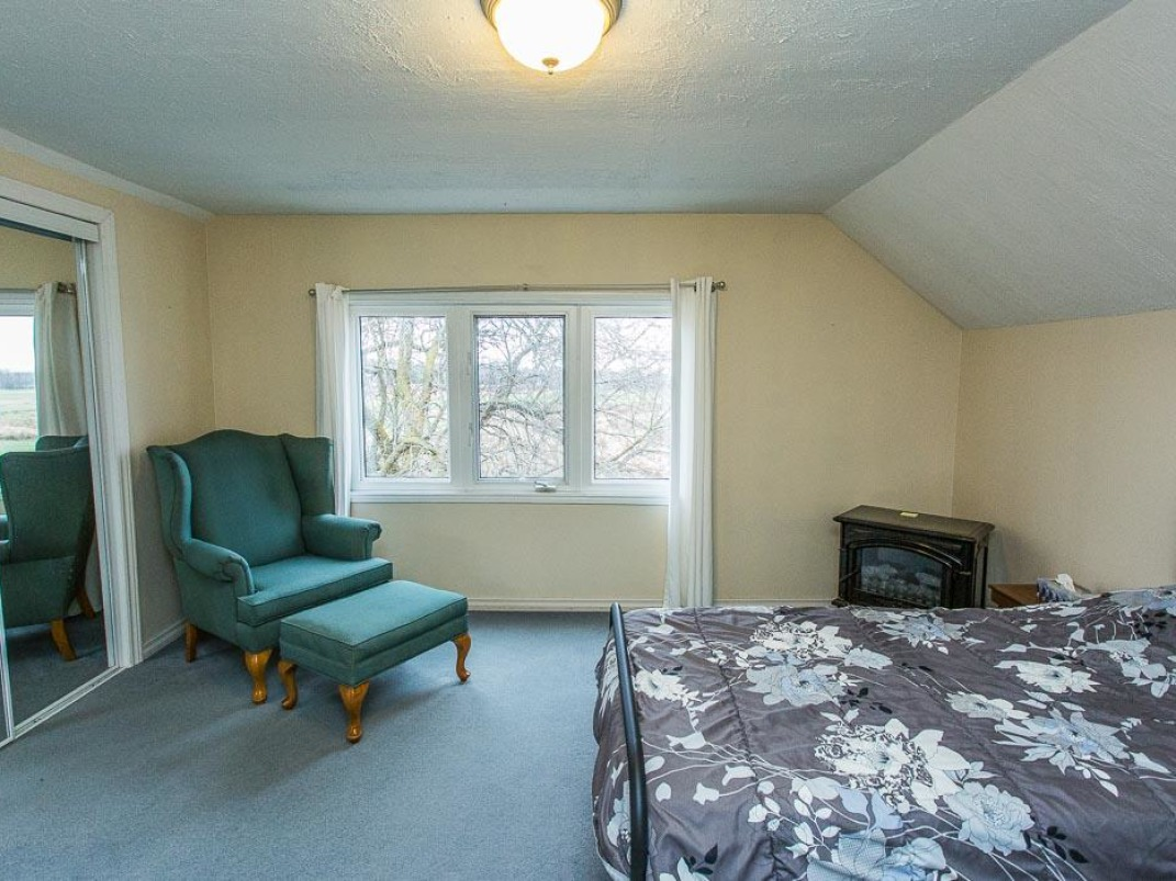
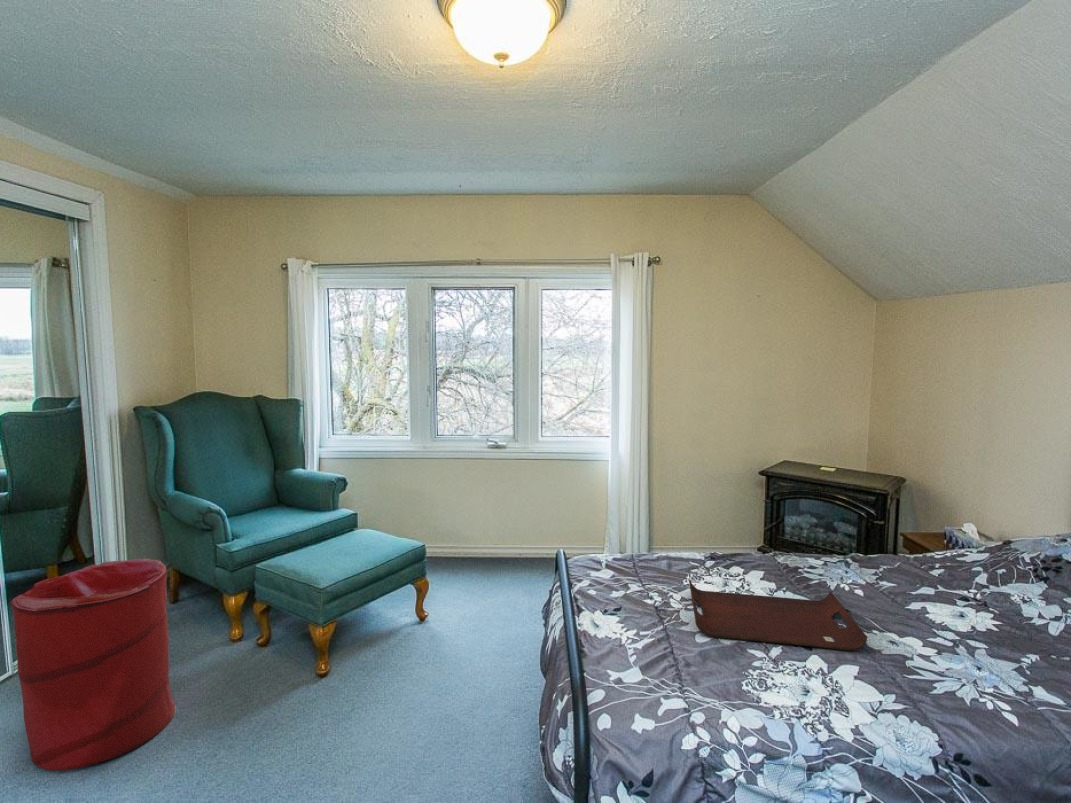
+ serving tray [688,579,868,652]
+ laundry hamper [9,558,177,771]
